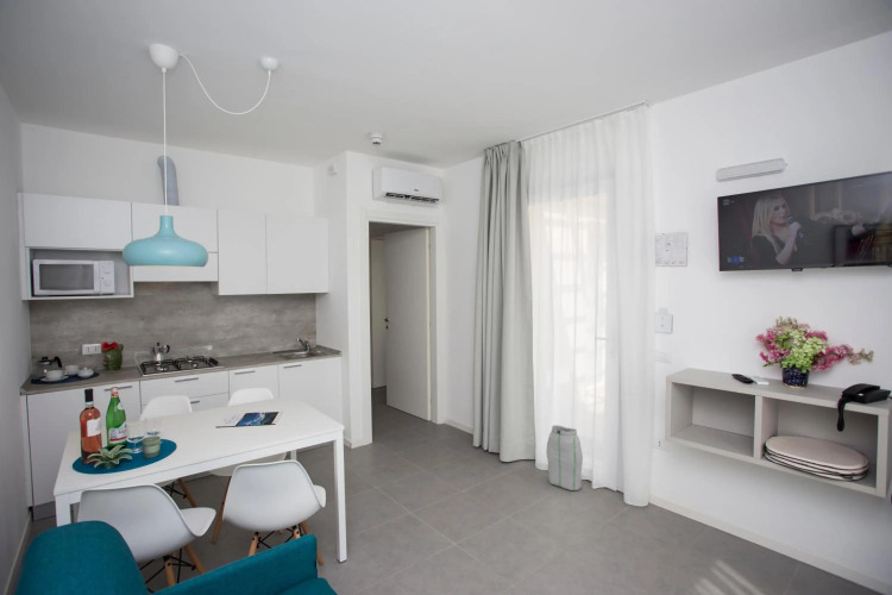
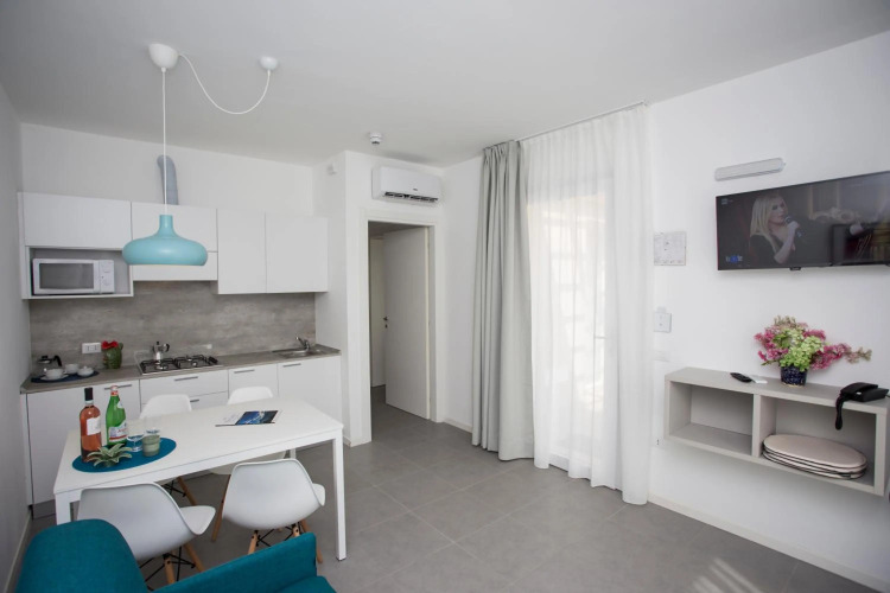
- skirt [546,424,584,491]
